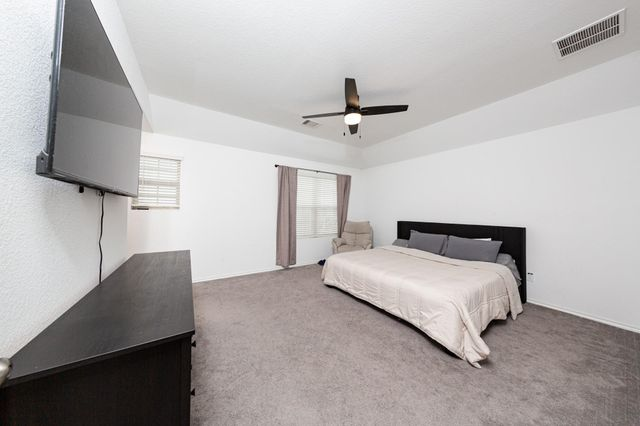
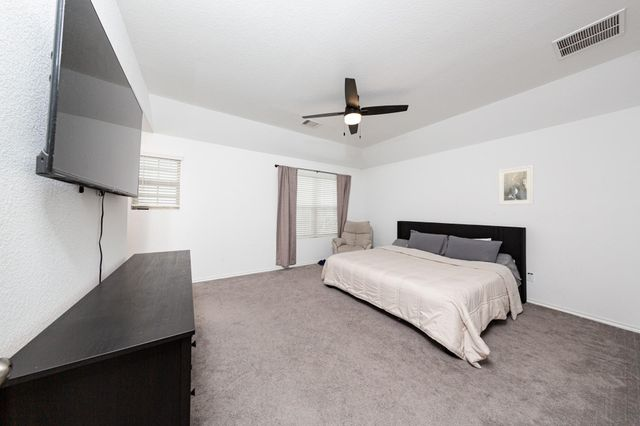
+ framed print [497,164,535,206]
